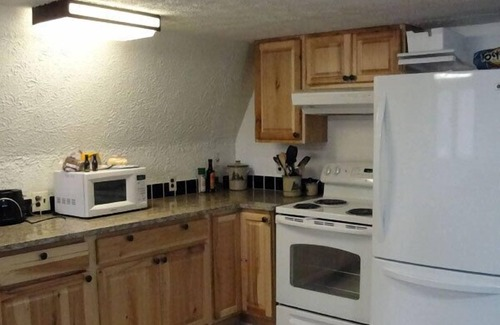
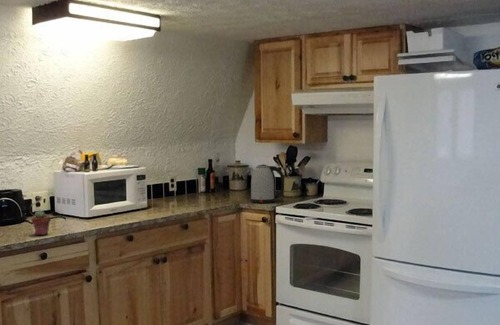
+ potted succulent [30,210,52,236]
+ kettle [249,164,285,204]
